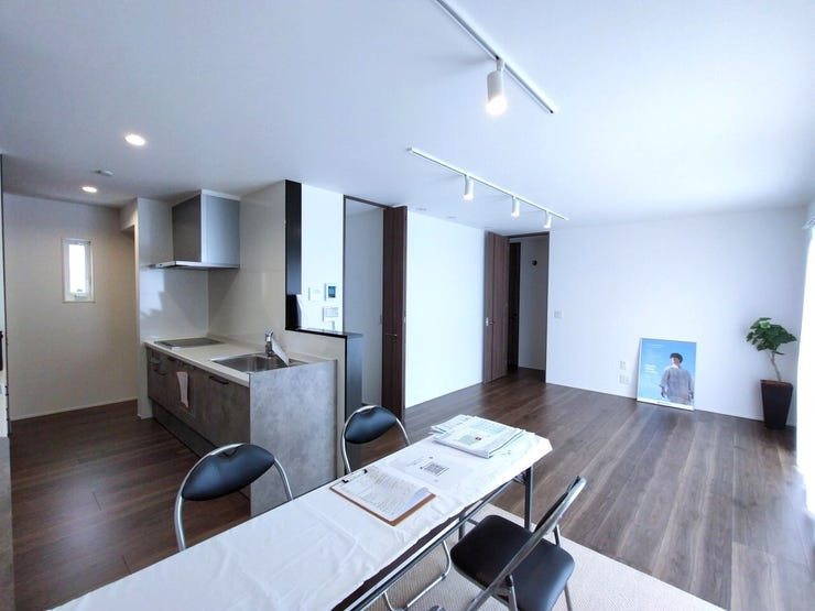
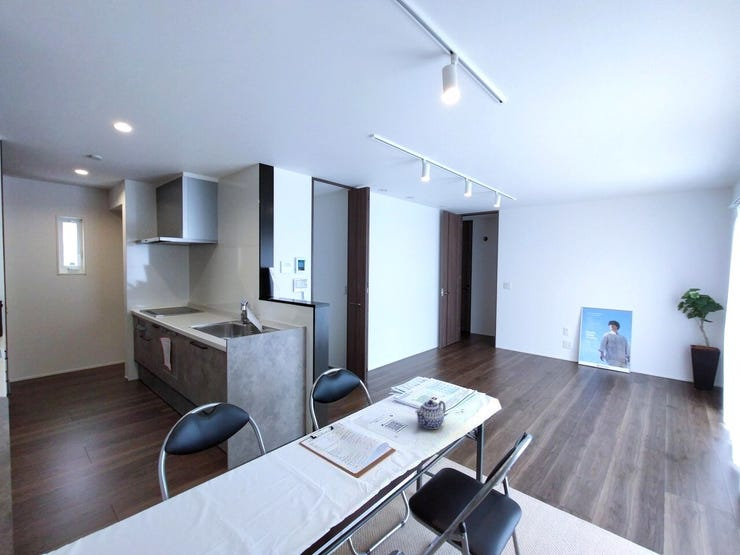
+ teapot [414,399,447,430]
